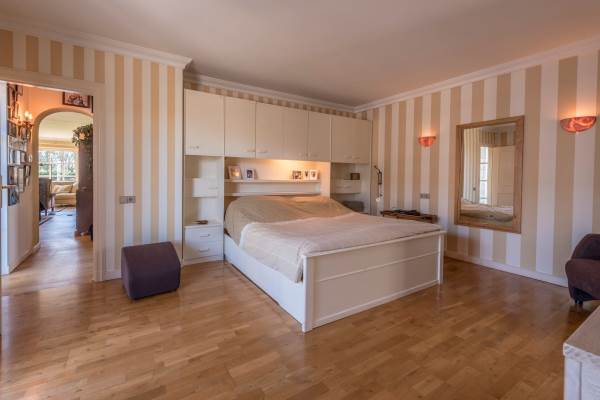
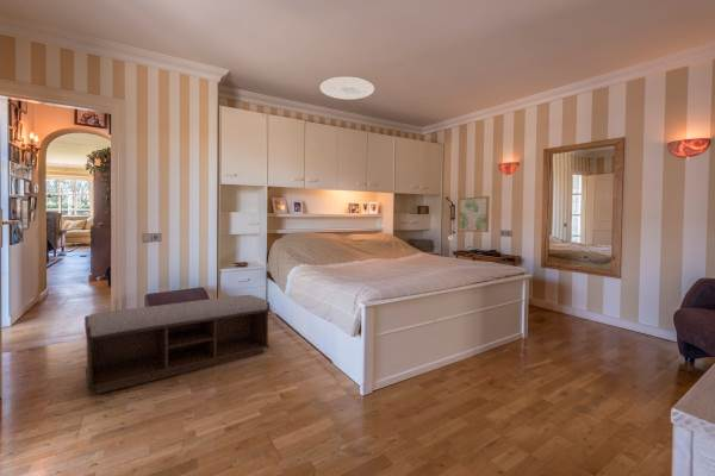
+ bench [83,294,271,395]
+ ceiling light [319,76,375,100]
+ wall art [458,195,491,233]
